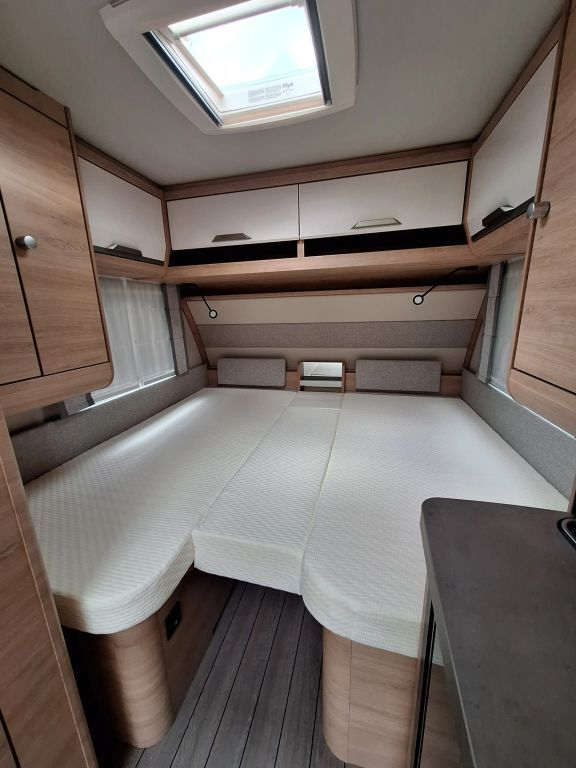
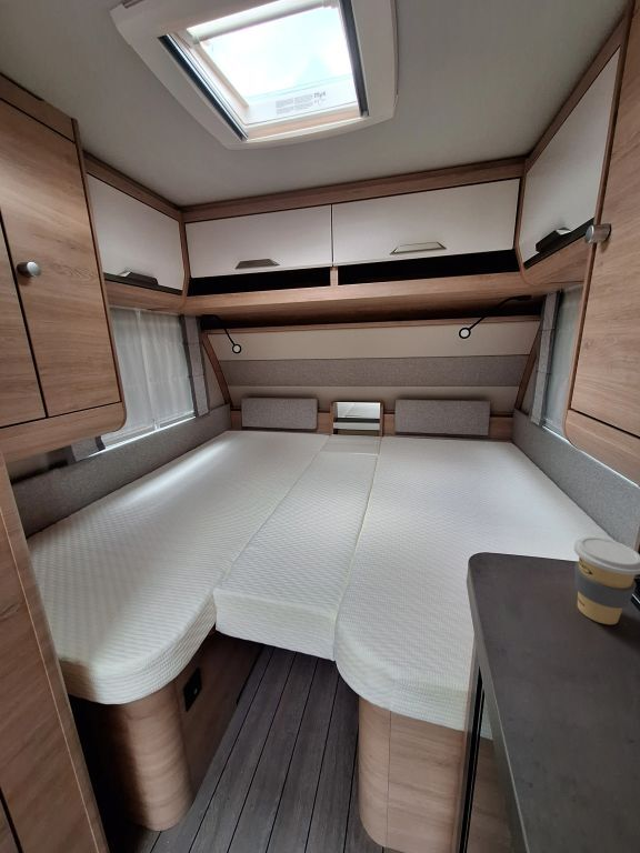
+ coffee cup [573,536,640,625]
